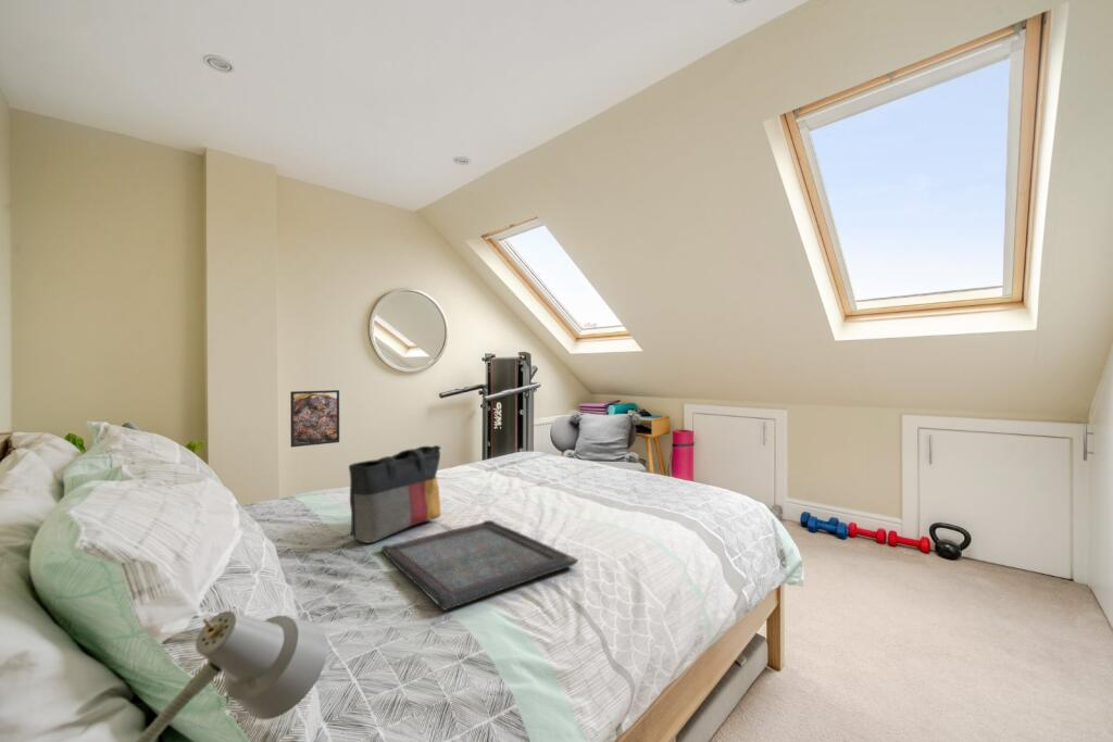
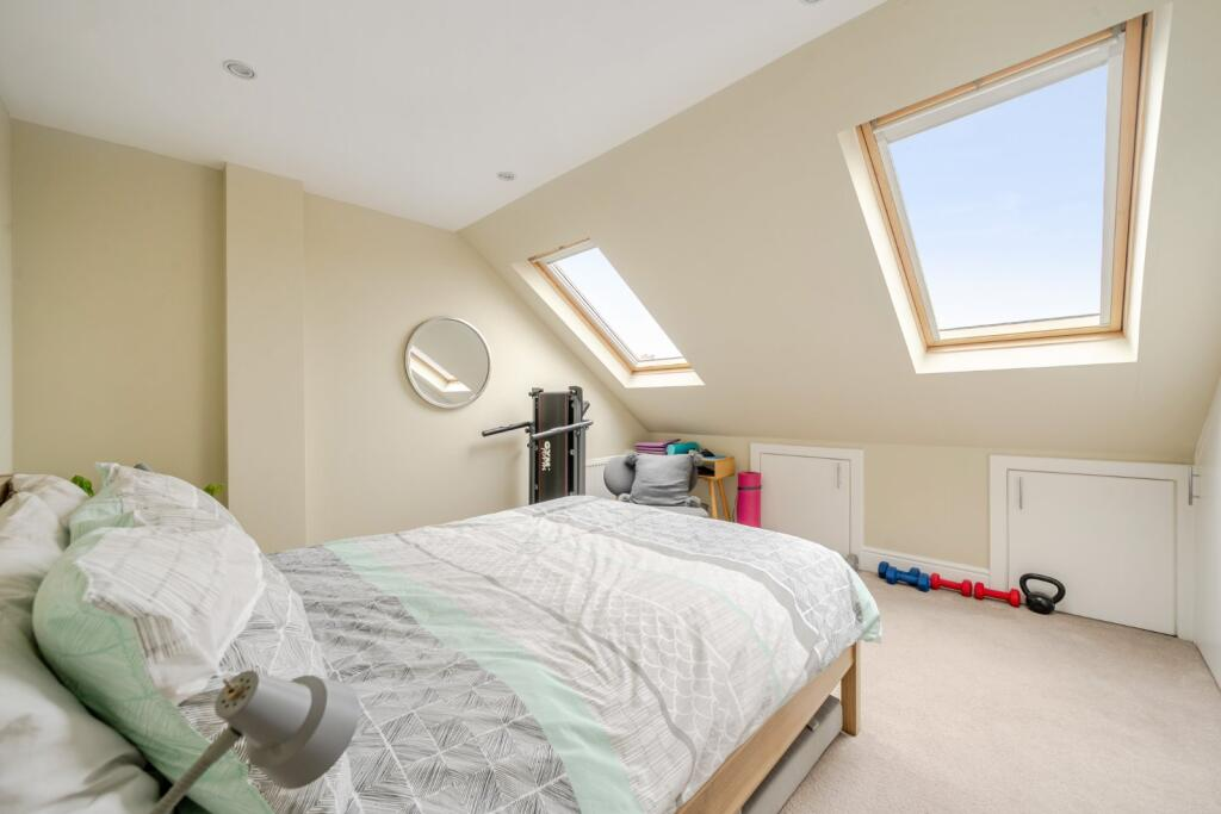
- tote bag [348,444,442,544]
- serving tray [380,519,579,612]
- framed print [289,389,340,449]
